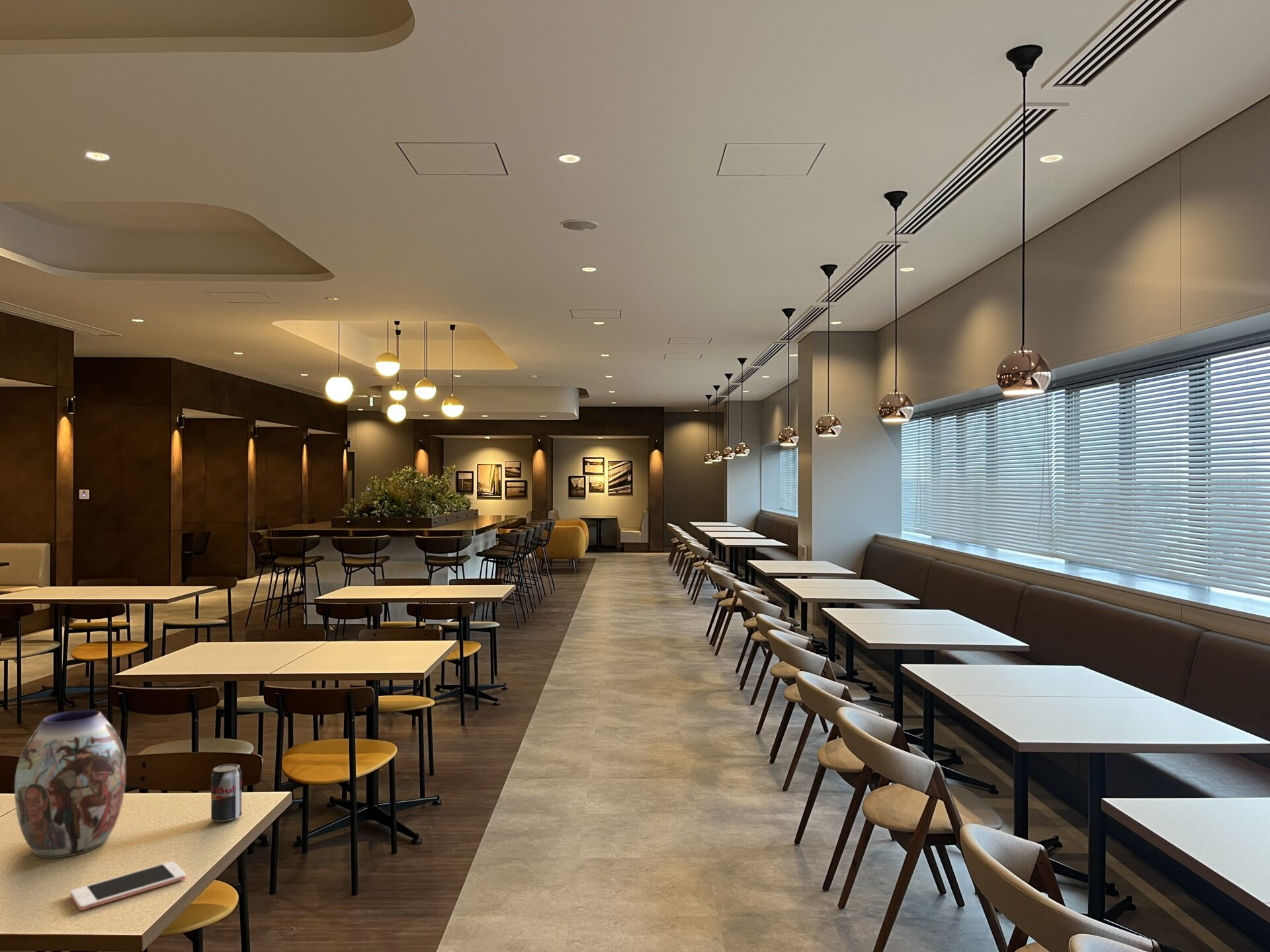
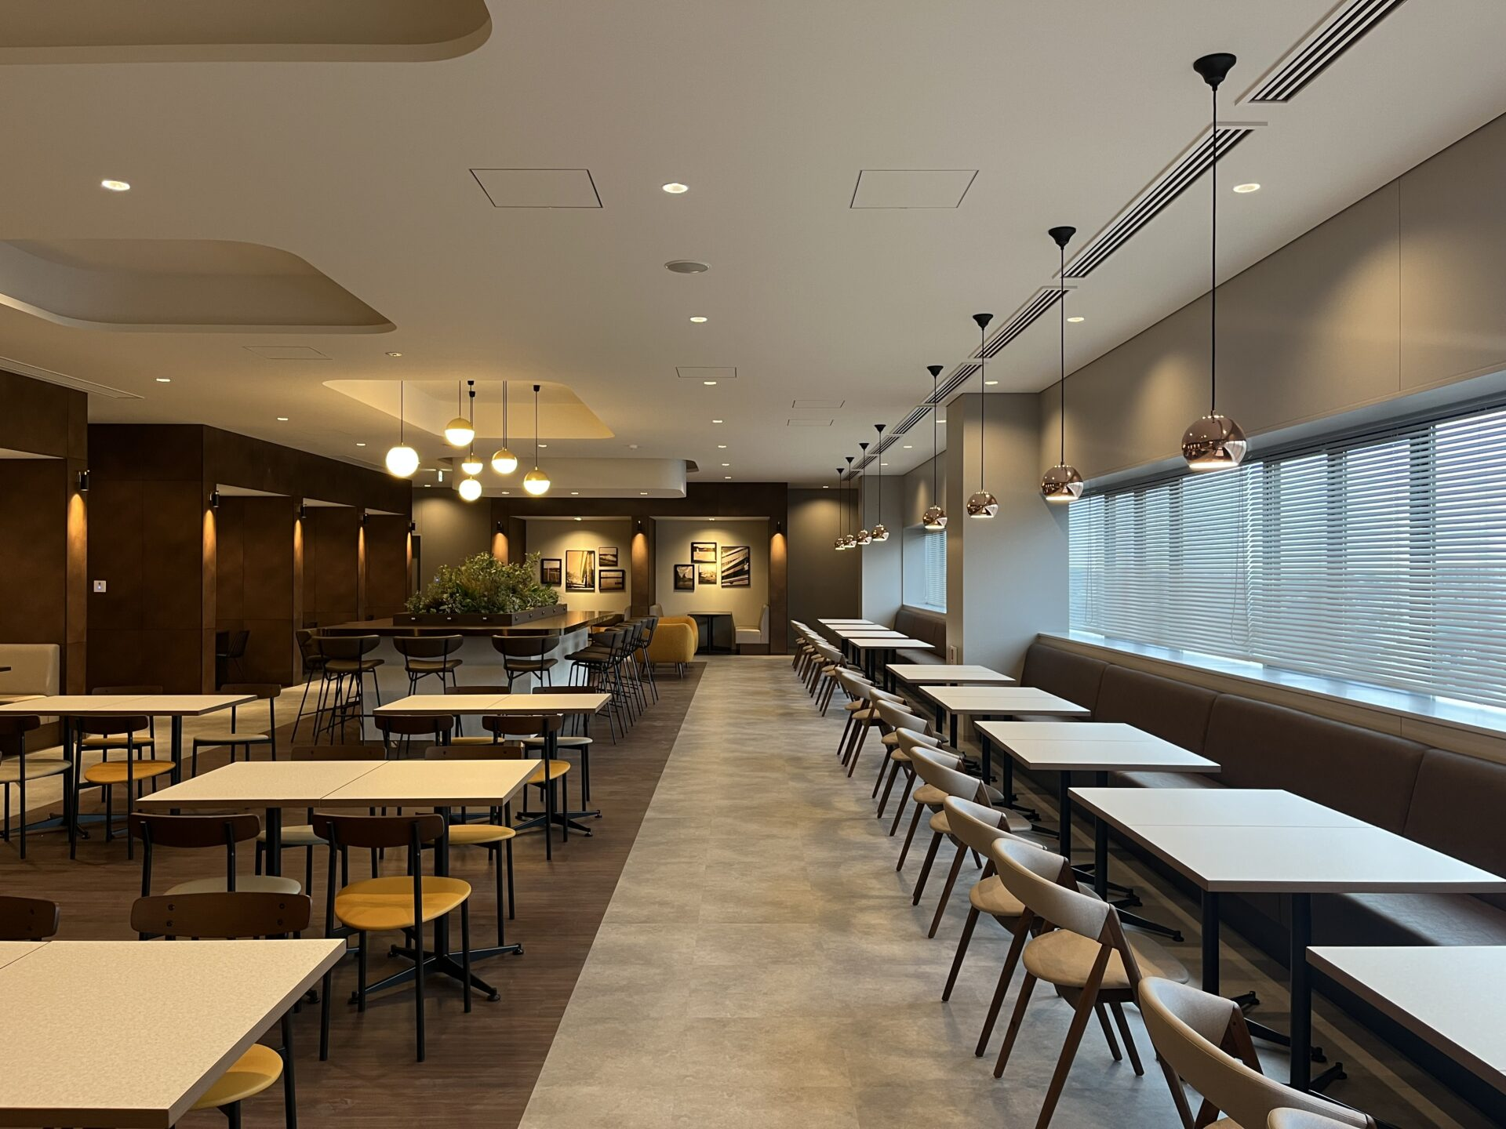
- vase [14,709,127,859]
- beverage can [210,763,242,823]
- cell phone [69,861,187,911]
